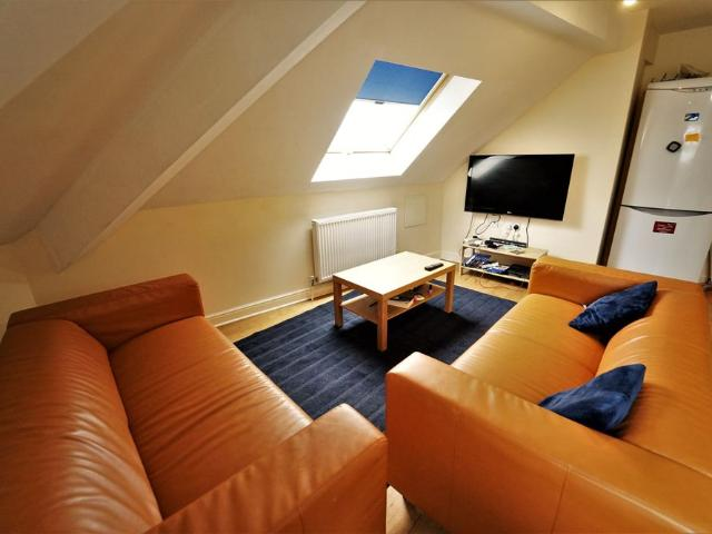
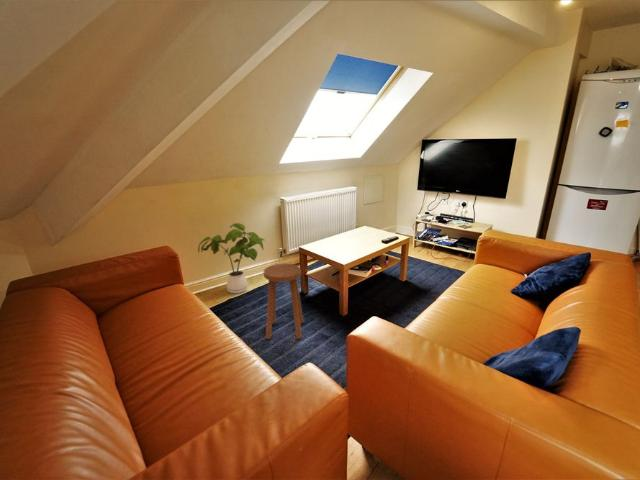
+ stool [263,263,304,340]
+ house plant [197,222,266,294]
